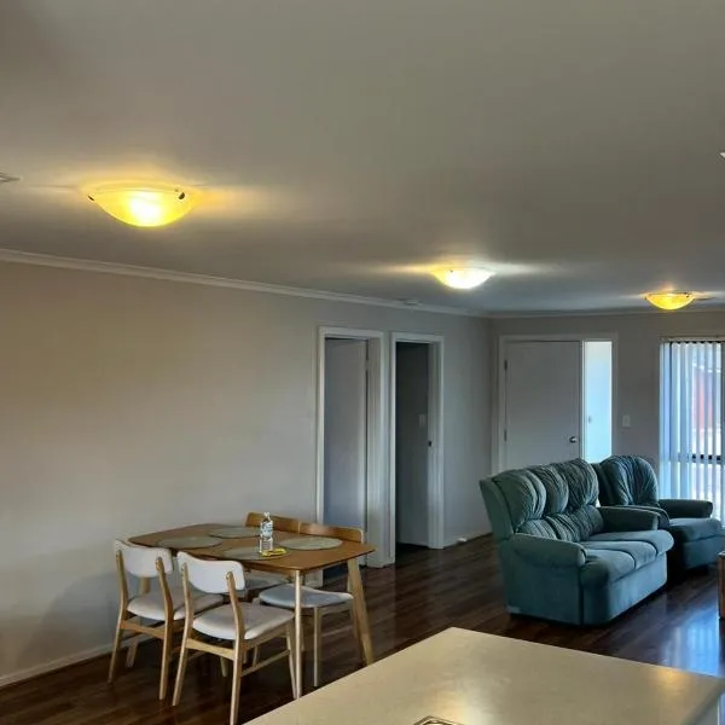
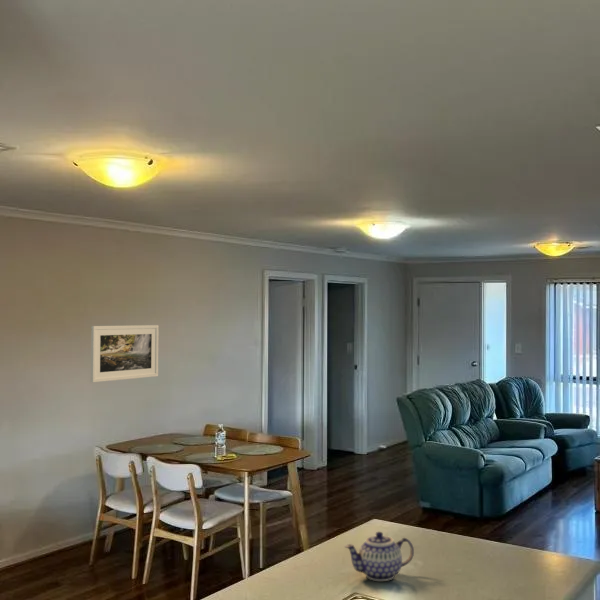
+ teapot [344,531,415,582]
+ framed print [90,324,160,383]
